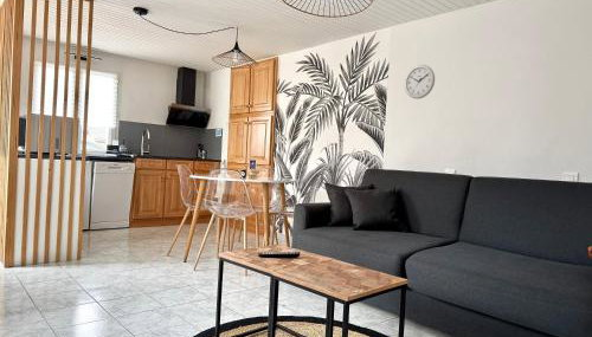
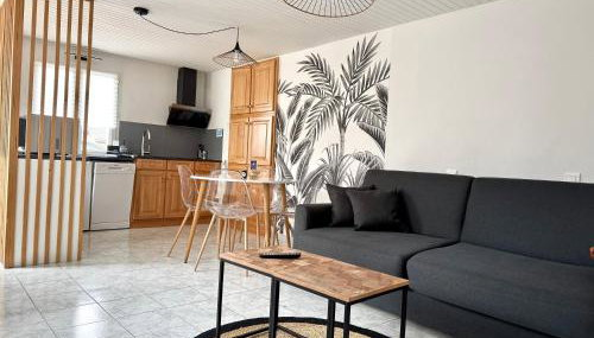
- wall clock [404,64,436,101]
